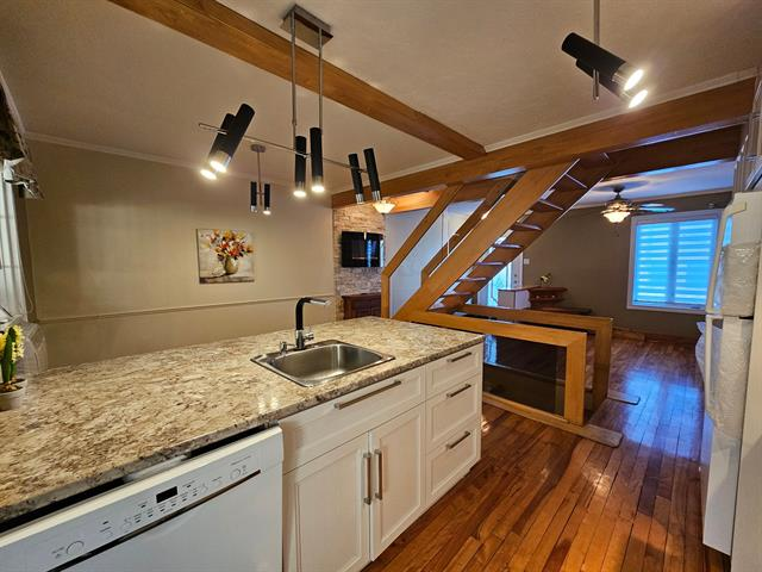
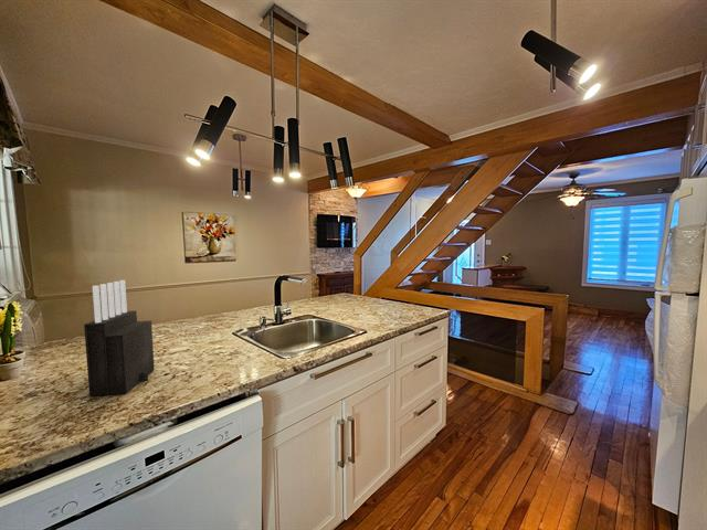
+ knife block [83,279,156,398]
